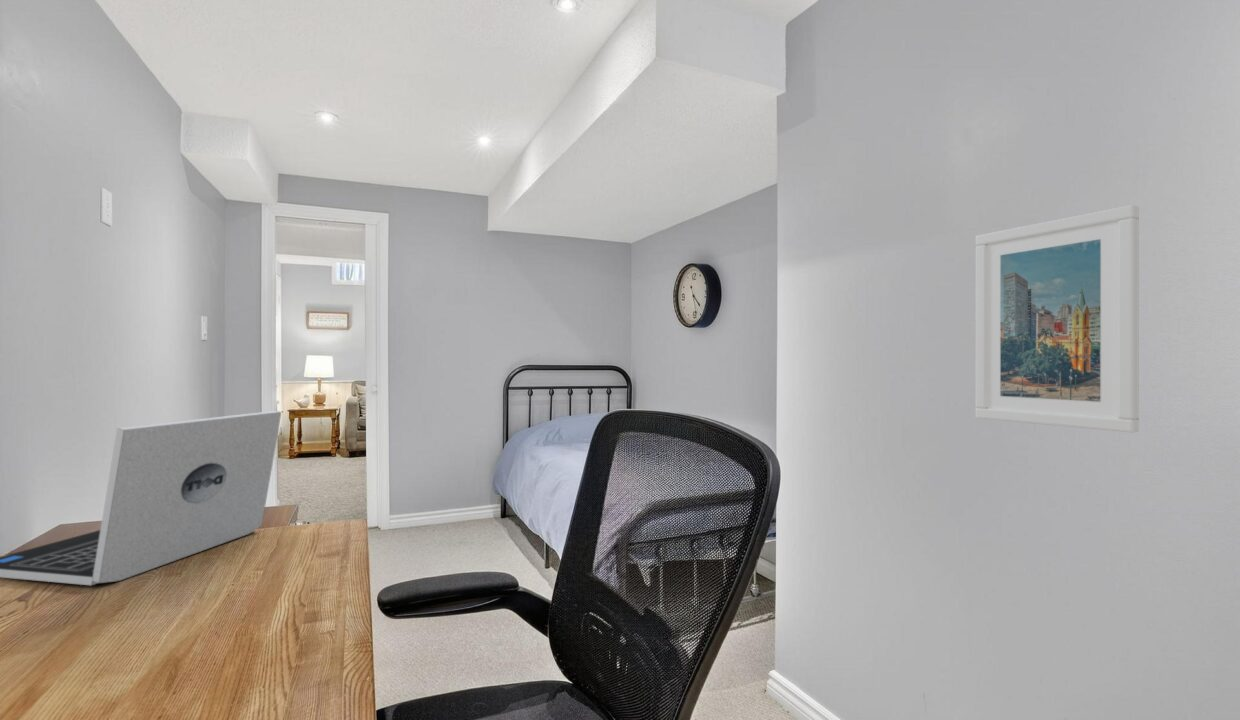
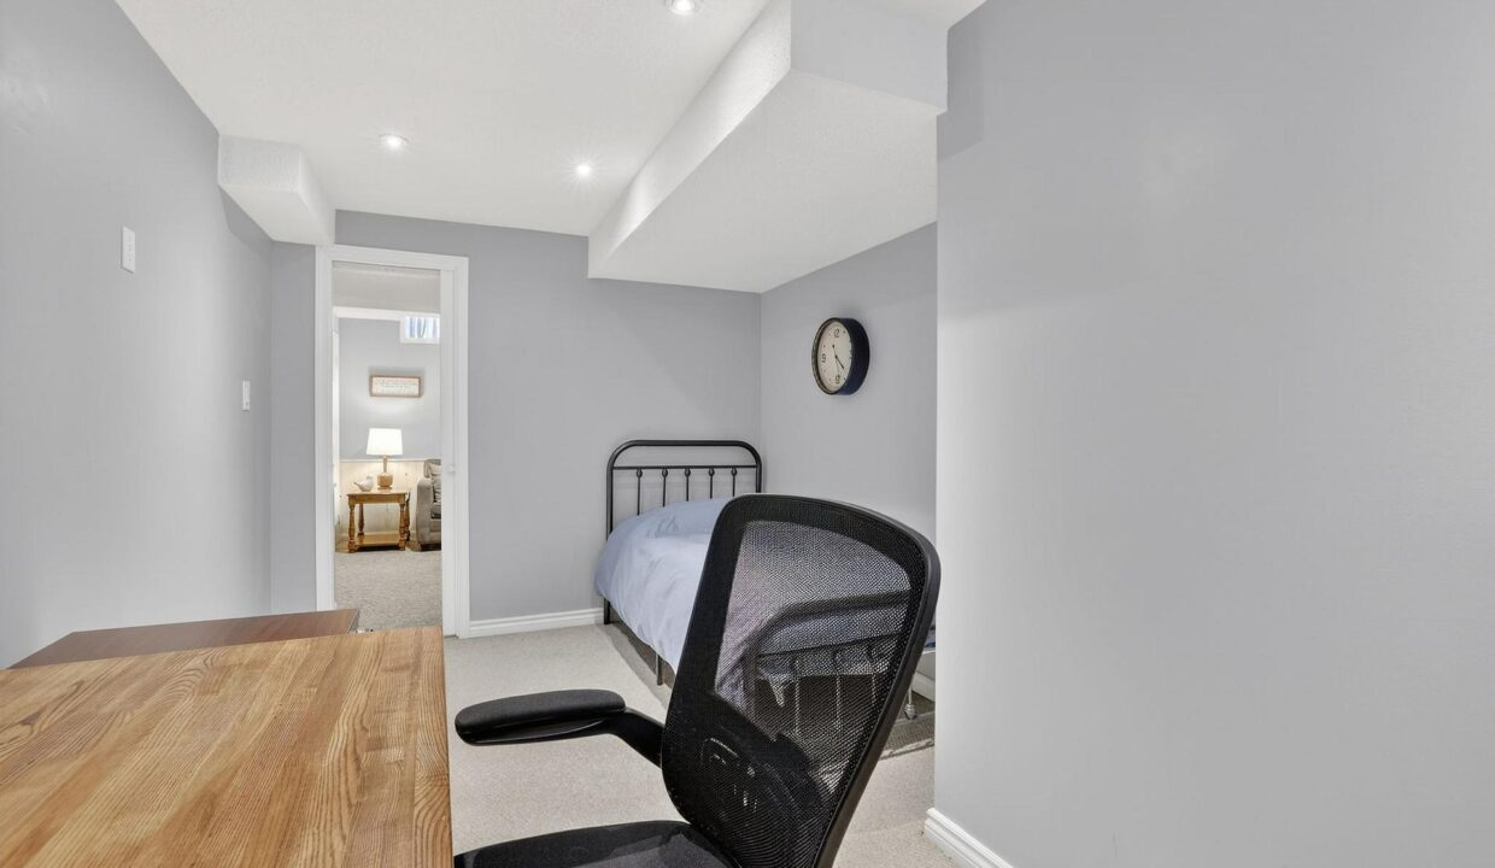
- laptop [0,410,282,587]
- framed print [974,204,1140,434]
